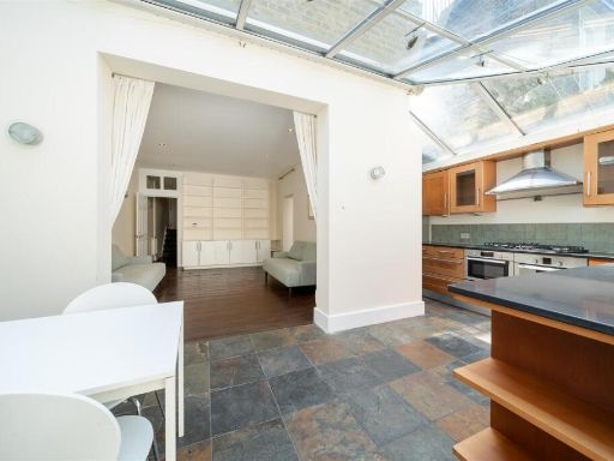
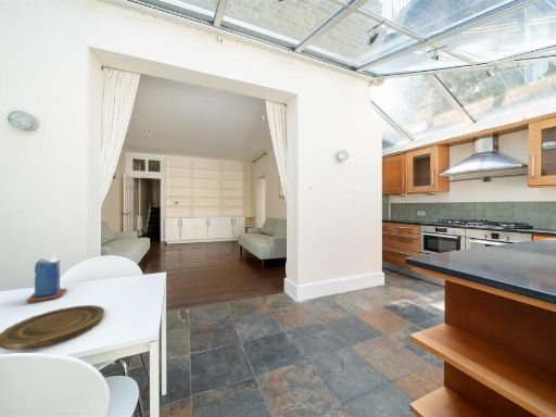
+ plate [0,304,105,351]
+ candle [26,253,67,304]
